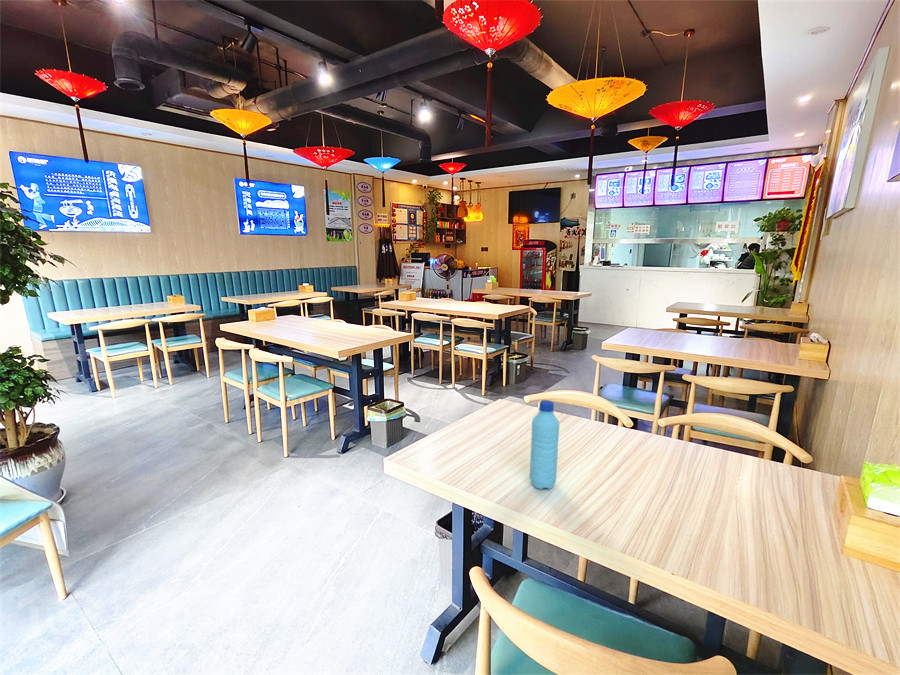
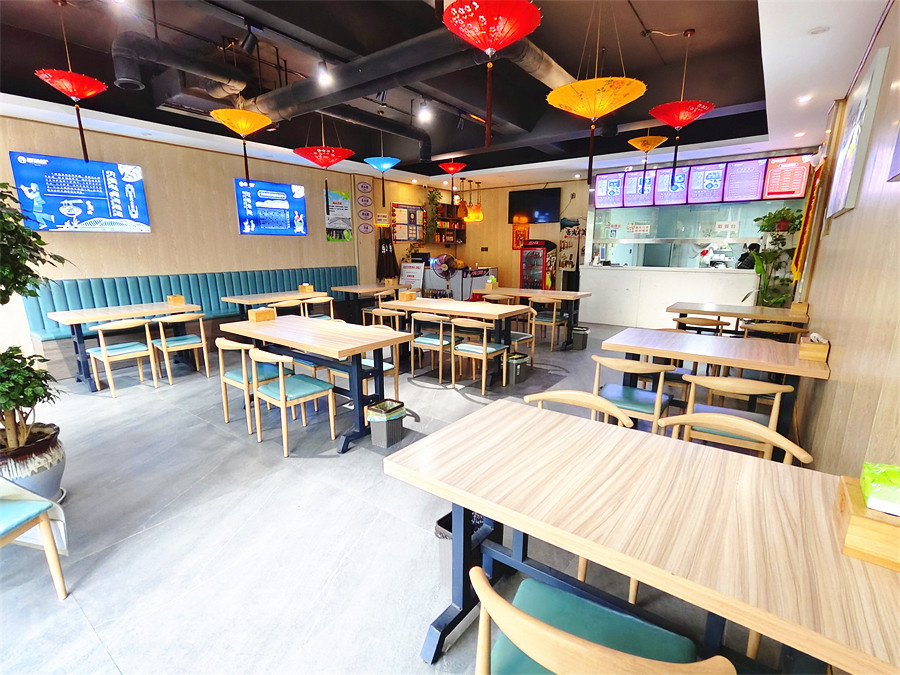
- water bottle [529,399,560,490]
